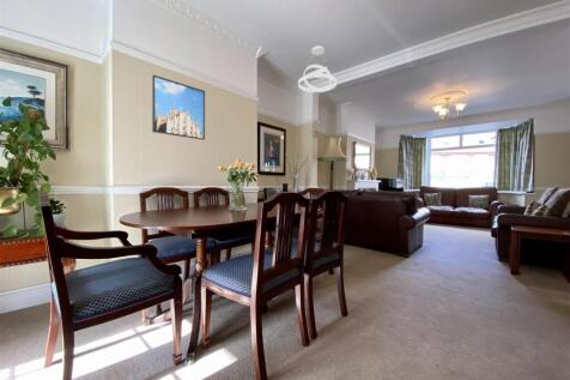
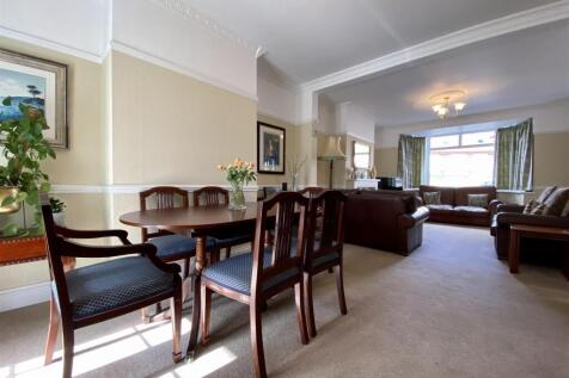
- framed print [151,73,206,141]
- pendant light [297,46,338,94]
